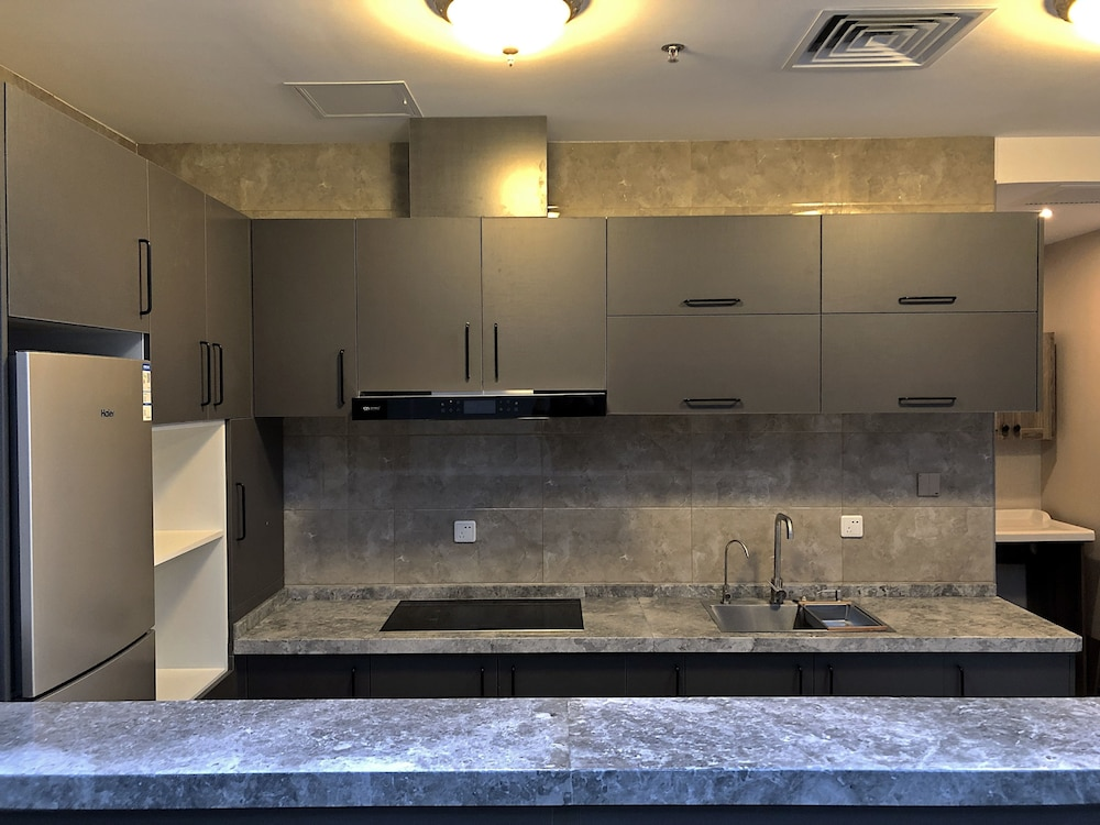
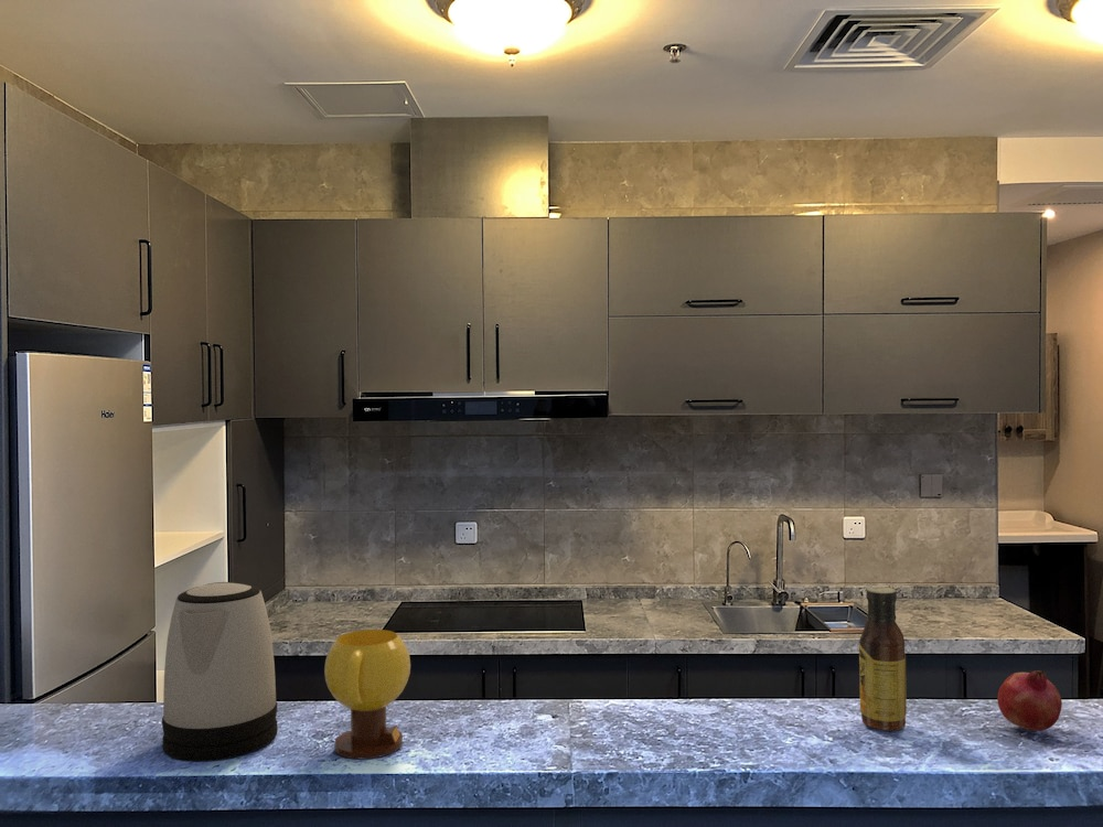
+ fruit [996,669,1063,732]
+ kettle [161,581,279,762]
+ mug [323,629,411,760]
+ sauce bottle [858,586,908,732]
